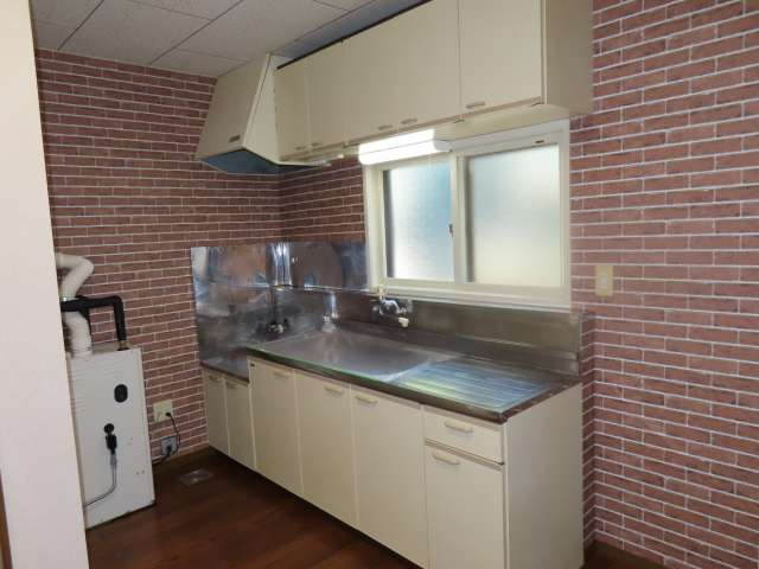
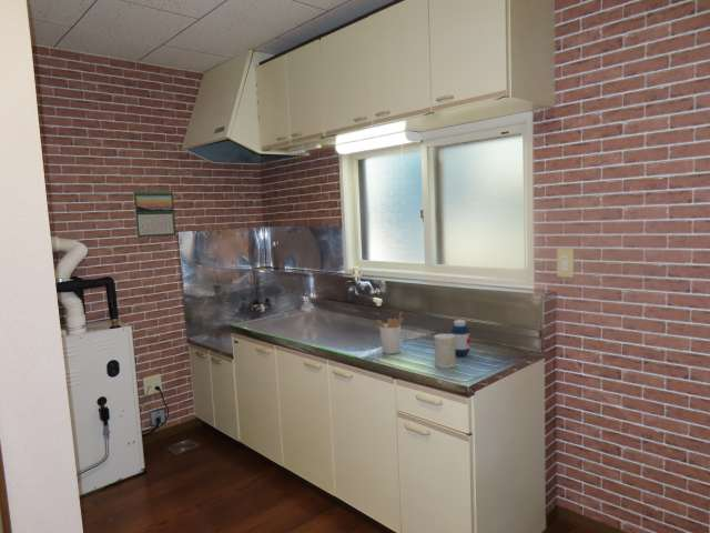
+ calendar [133,189,178,239]
+ cup [433,333,457,370]
+ utensil holder [375,311,405,355]
+ medicine bottle [449,319,471,358]
